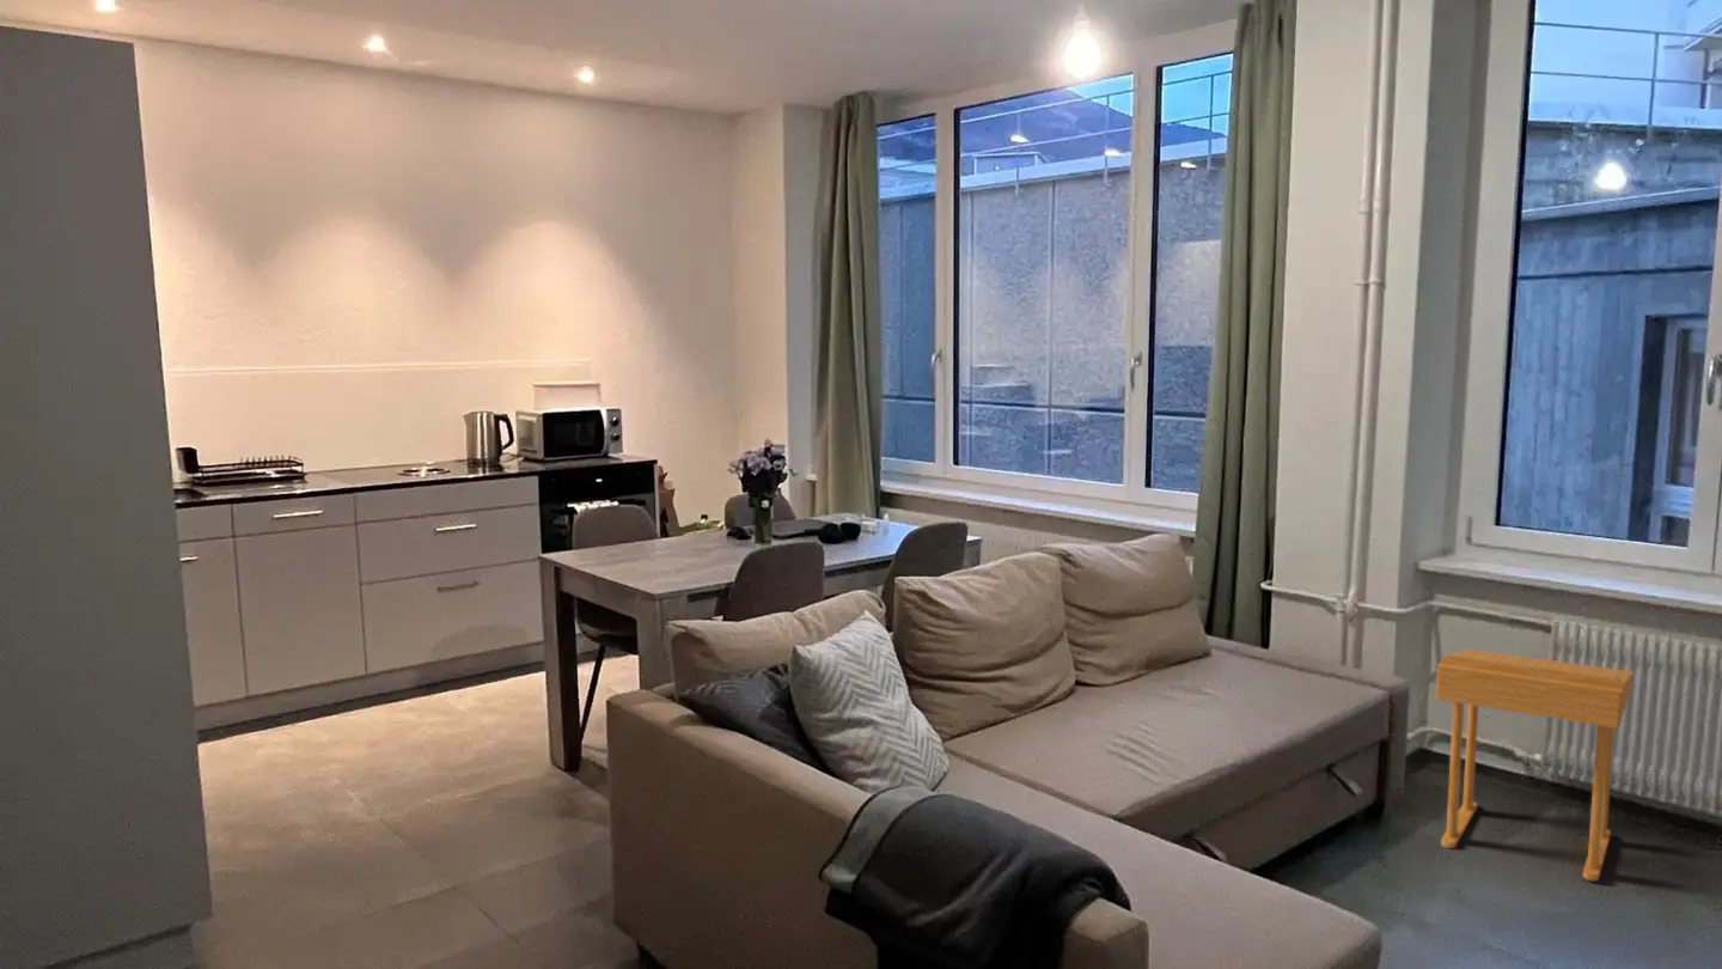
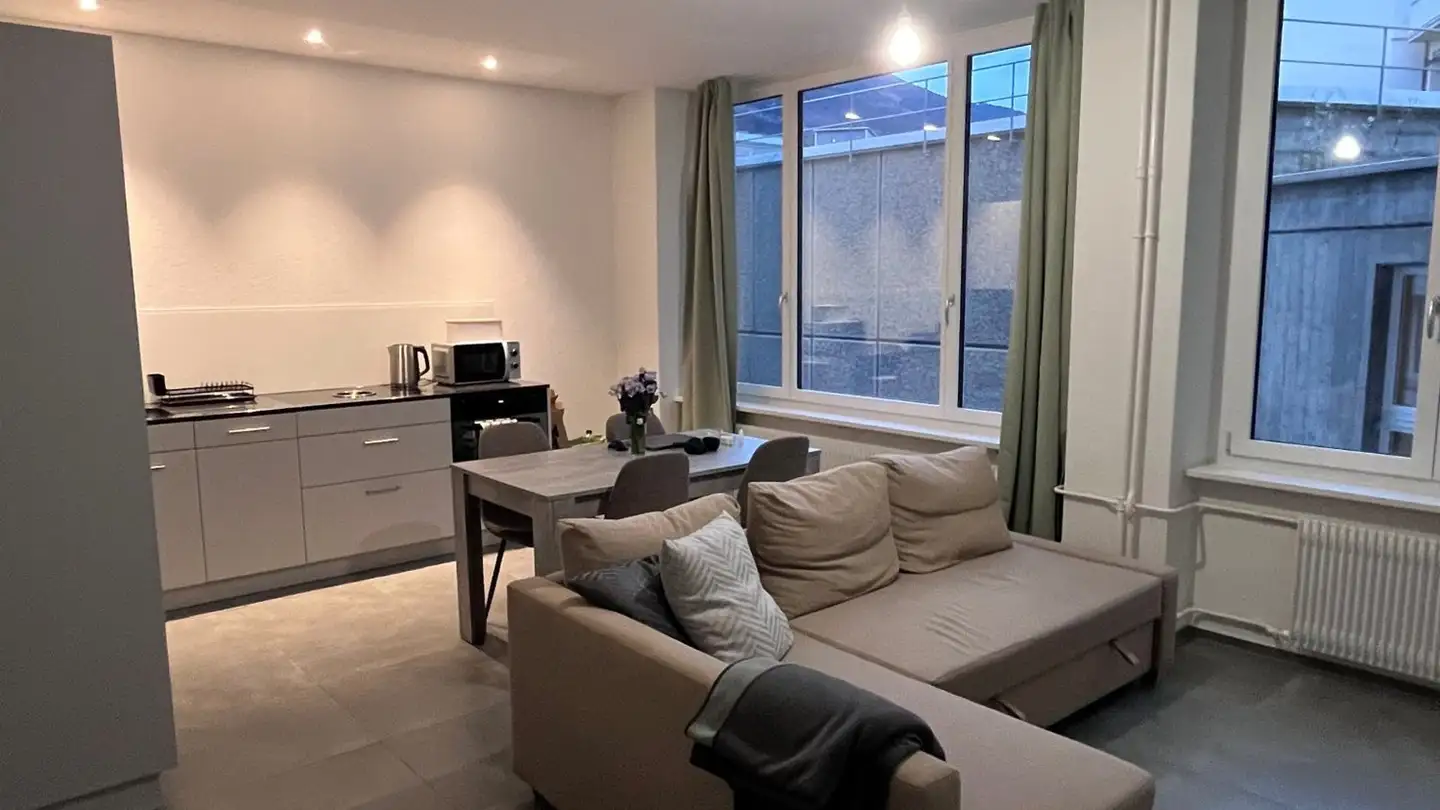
- side table [1435,648,1635,882]
